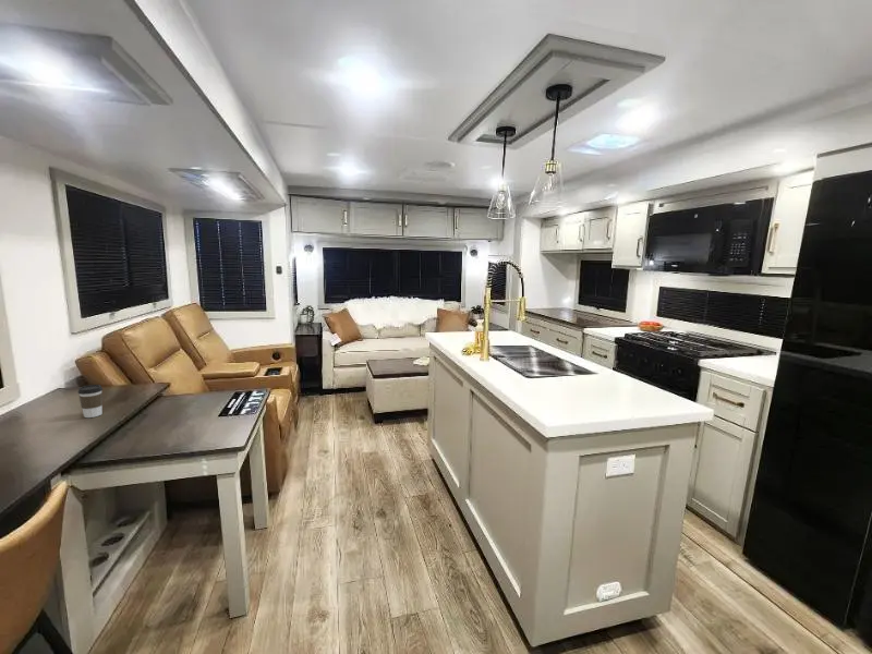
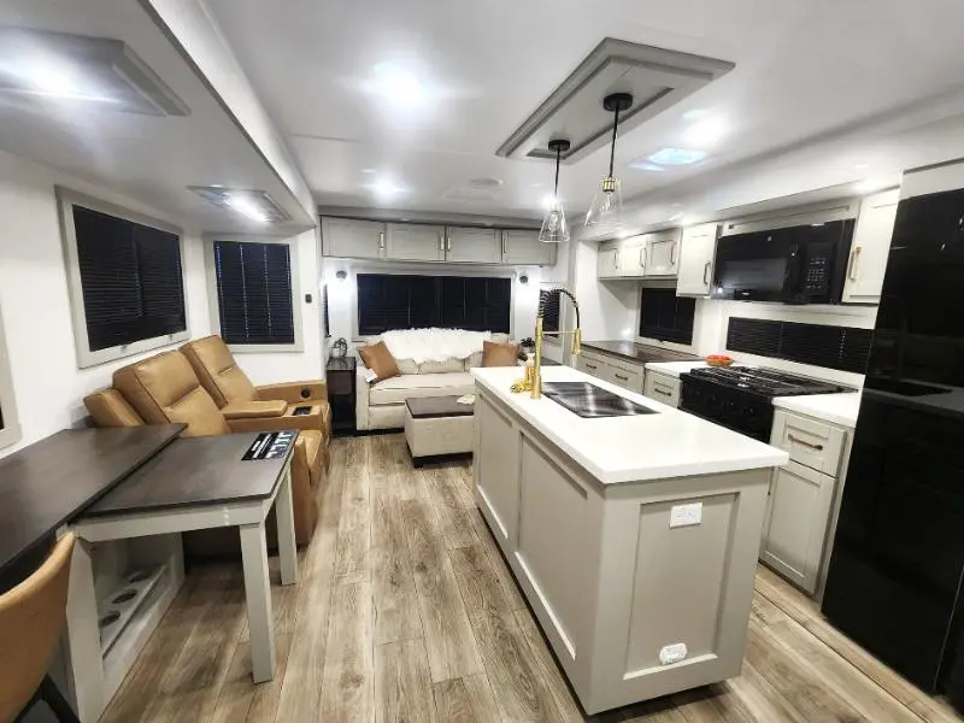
- coffee cup [77,384,104,419]
